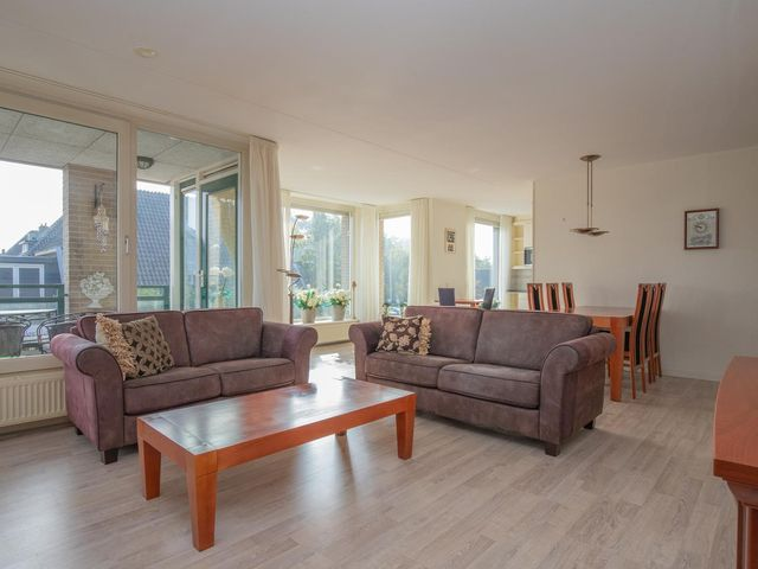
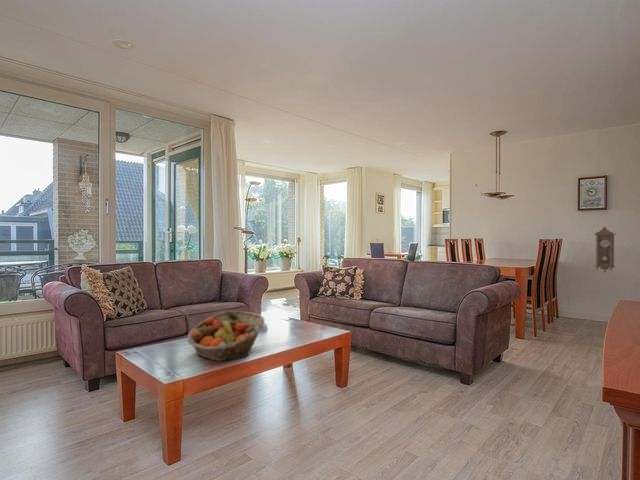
+ fruit basket [186,310,266,362]
+ pendulum clock [594,226,616,273]
